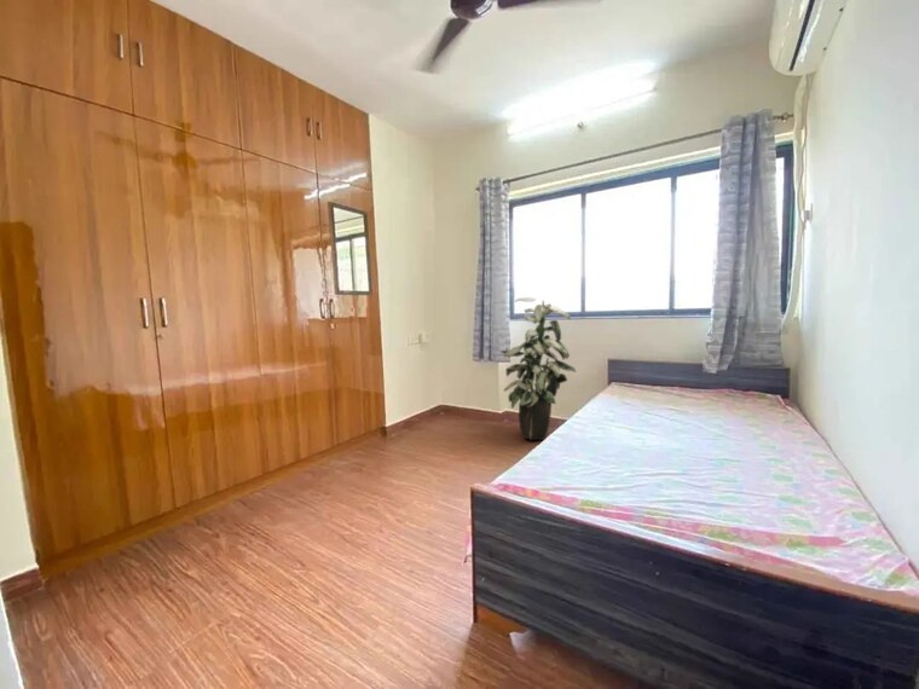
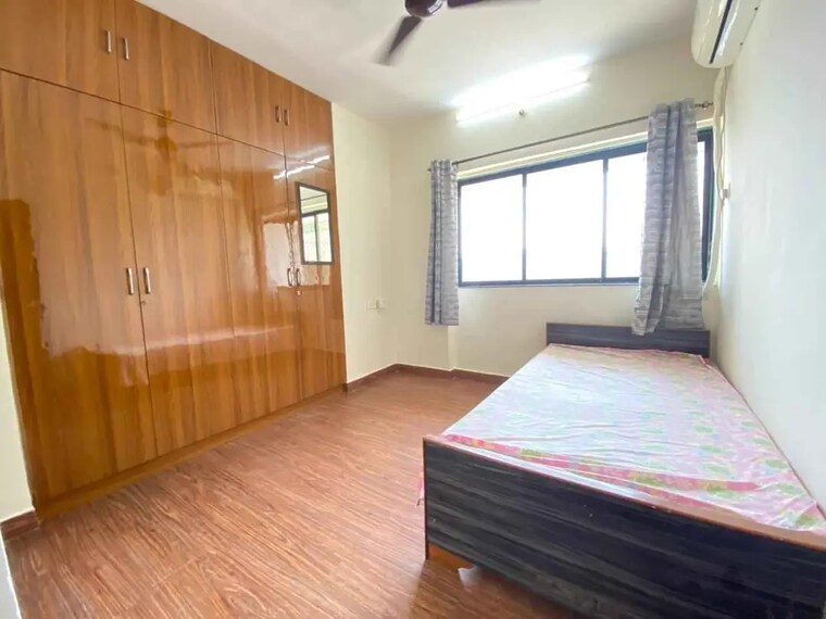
- indoor plant [499,296,578,441]
